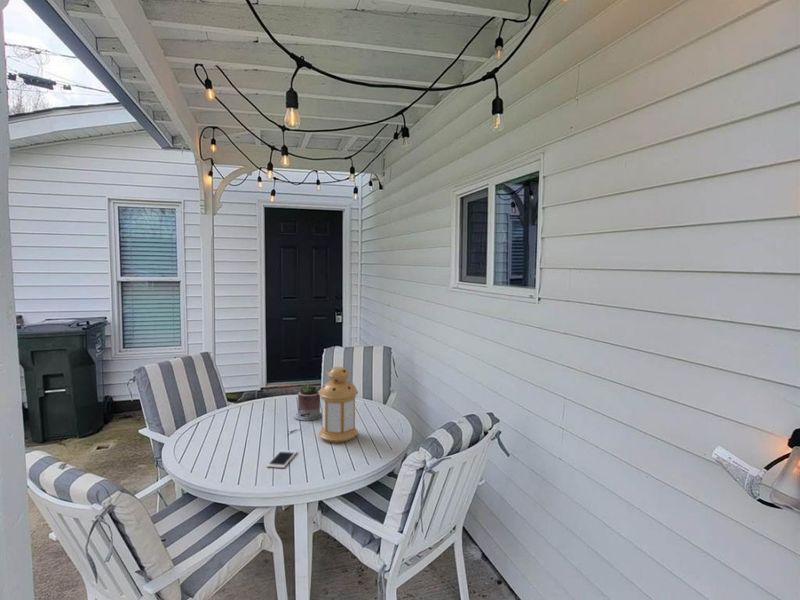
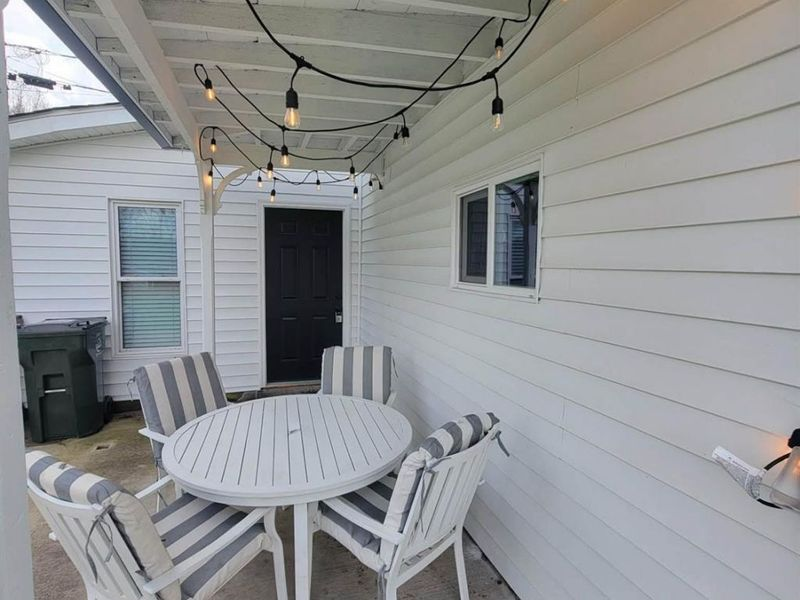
- succulent planter [293,383,322,421]
- lantern [318,366,359,443]
- cell phone [266,449,298,469]
